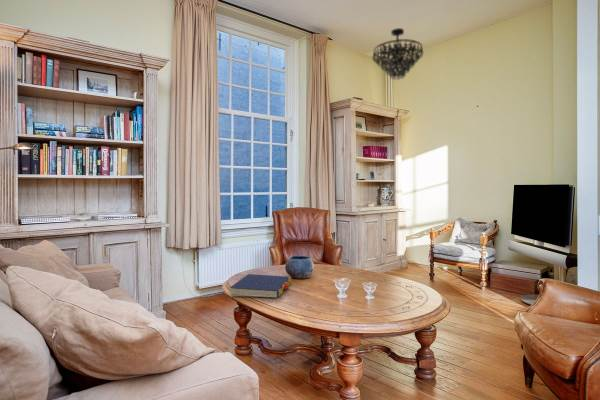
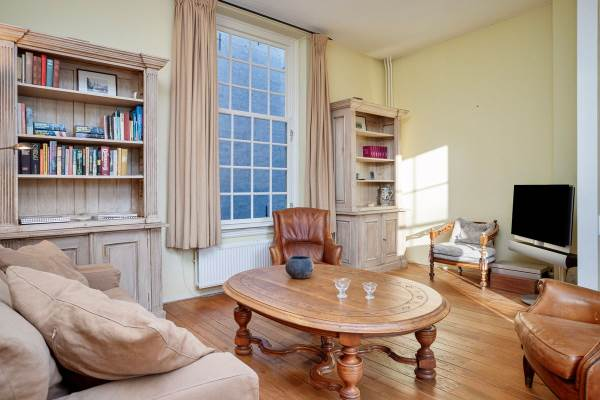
- book [229,273,291,299]
- chandelier [372,27,424,81]
